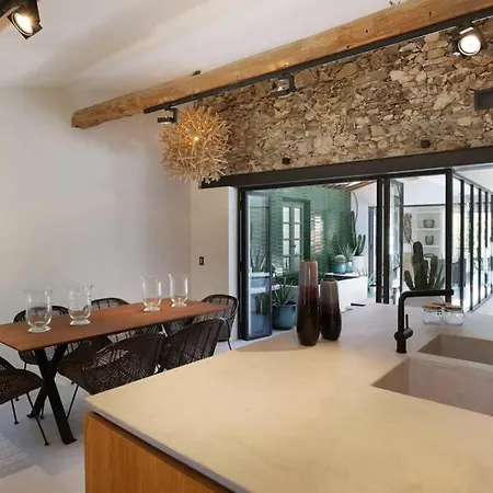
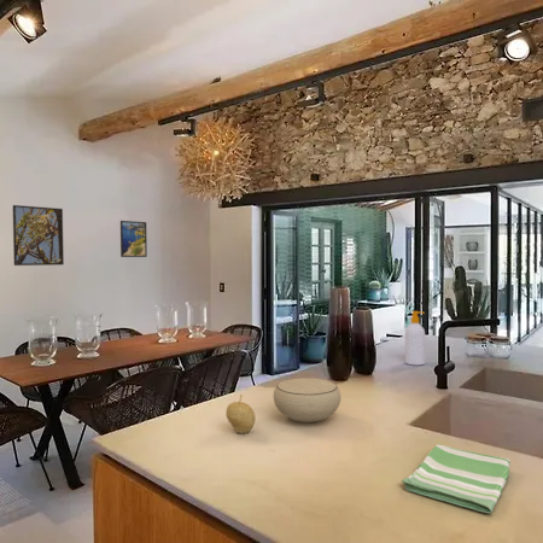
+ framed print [119,220,148,258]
+ soap bottle [404,310,426,367]
+ bowl [273,378,343,424]
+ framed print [12,204,65,267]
+ fruit [224,393,257,434]
+ dish towel [401,443,512,514]
